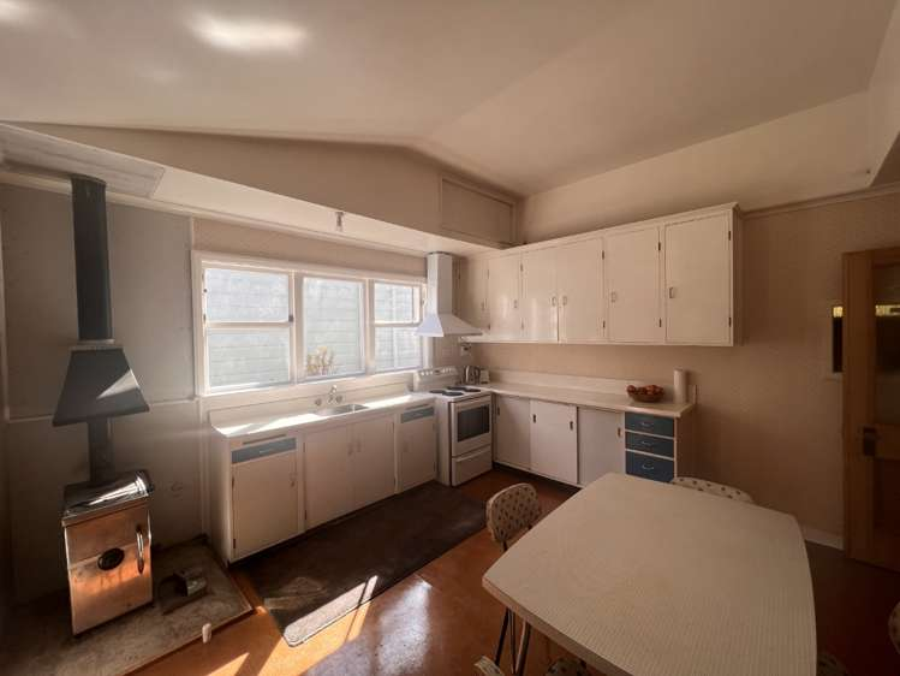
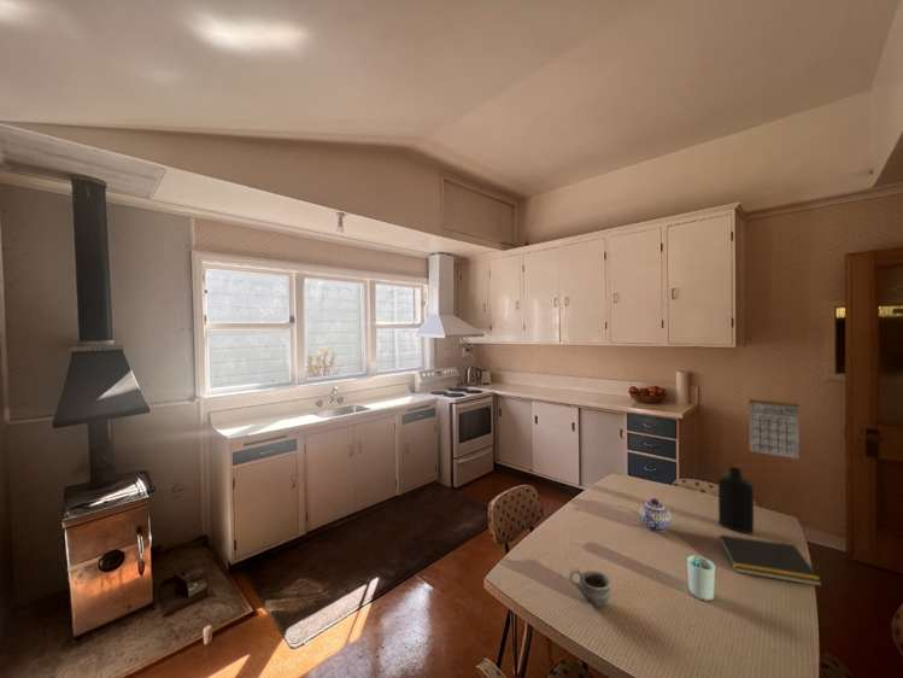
+ cup [686,555,716,602]
+ cup [567,567,612,608]
+ teapot [639,497,673,533]
+ bottle [717,466,755,534]
+ notepad [716,533,823,588]
+ calendar [747,388,801,460]
